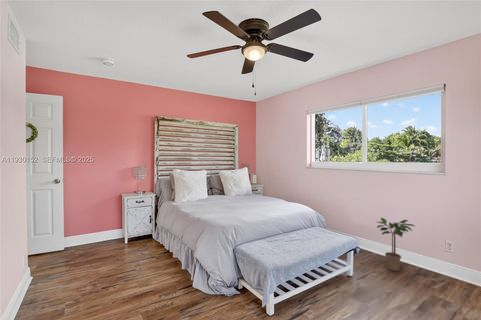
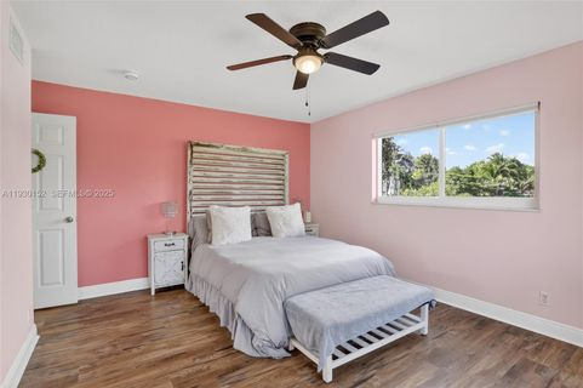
- potted plant [376,217,415,272]
